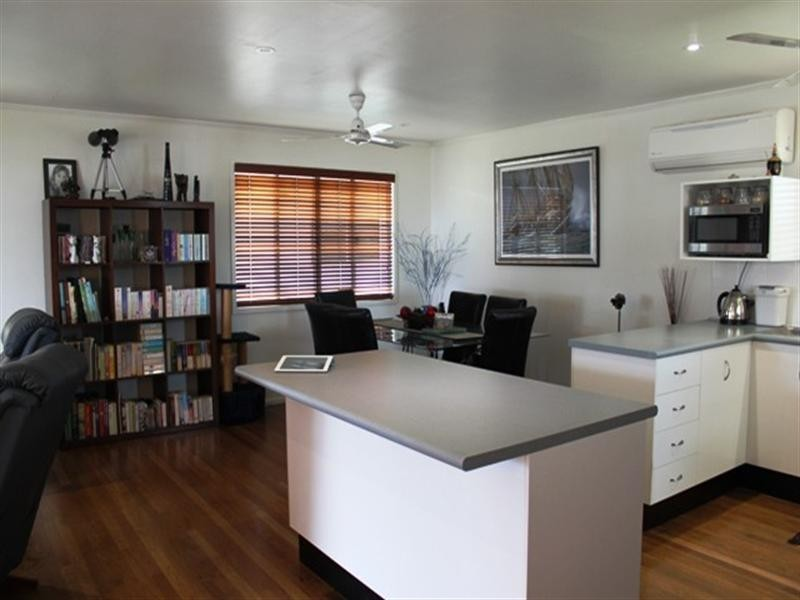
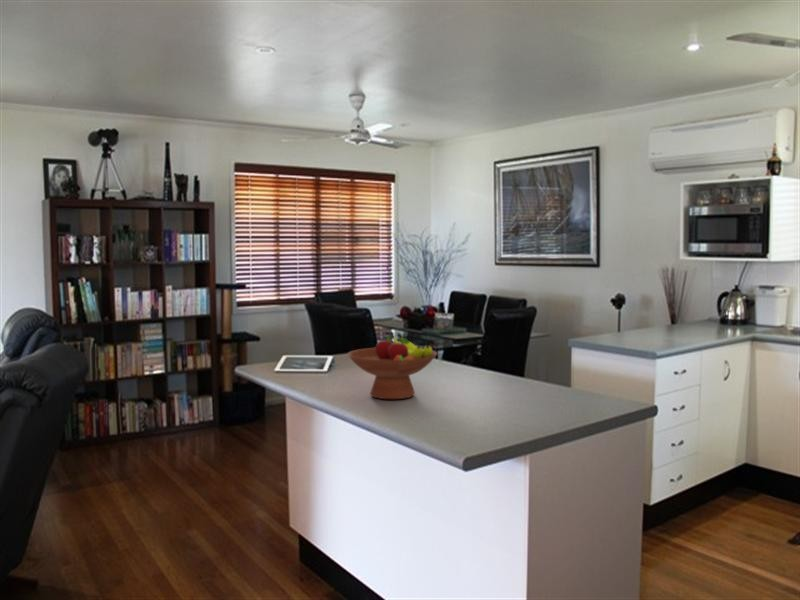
+ fruit bowl [347,332,438,400]
